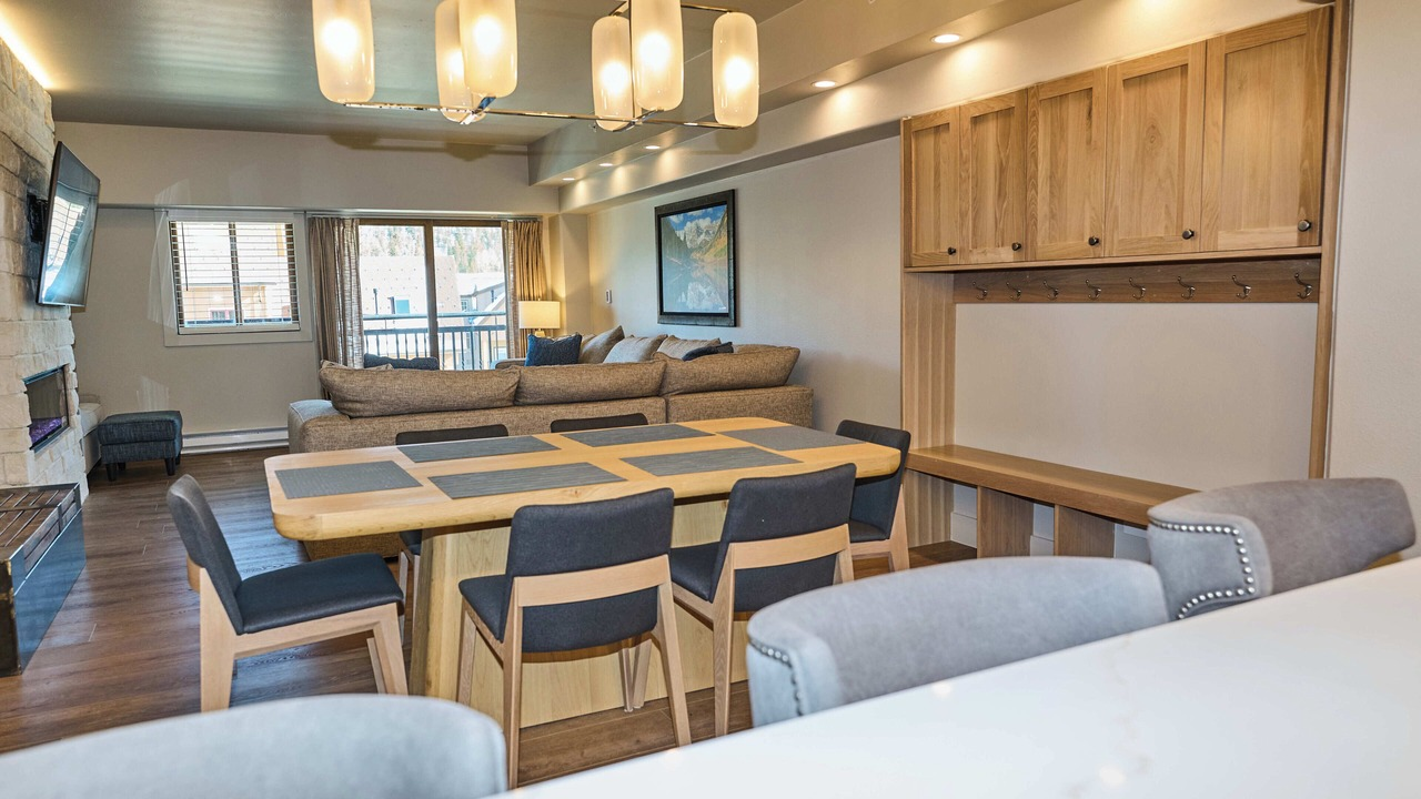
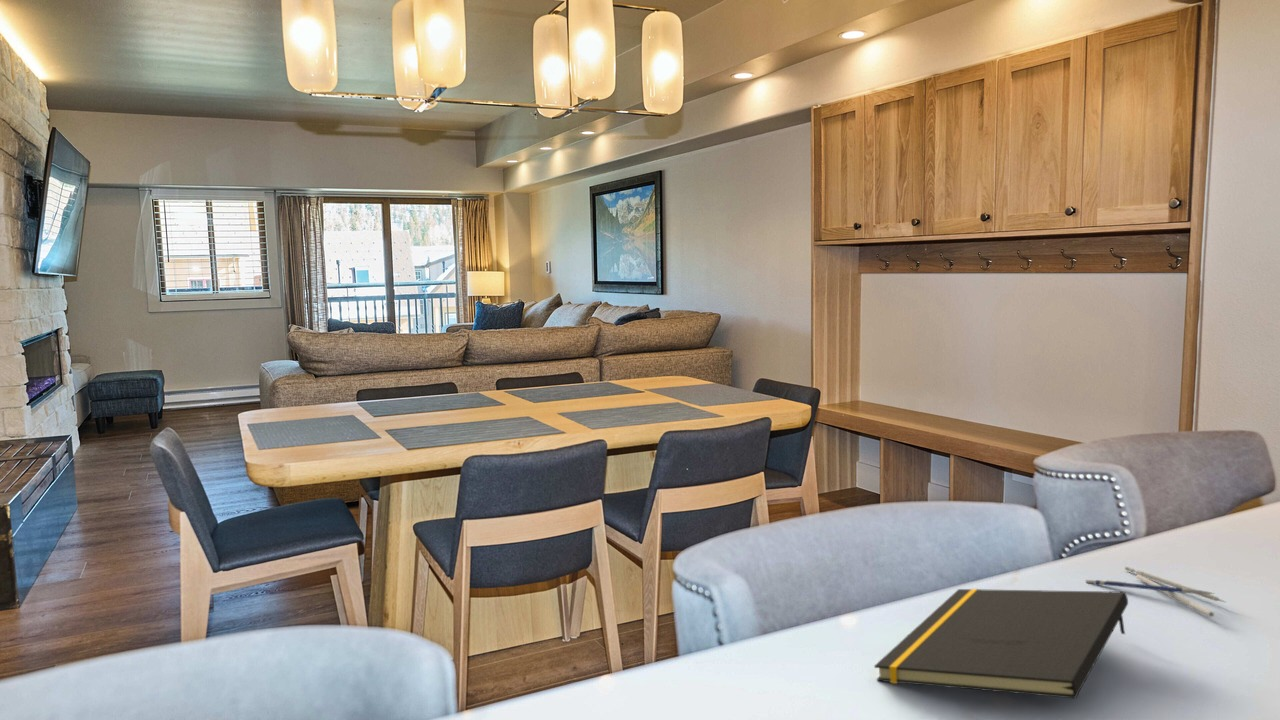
+ notepad [873,588,1129,700]
+ pen [1085,566,1226,618]
